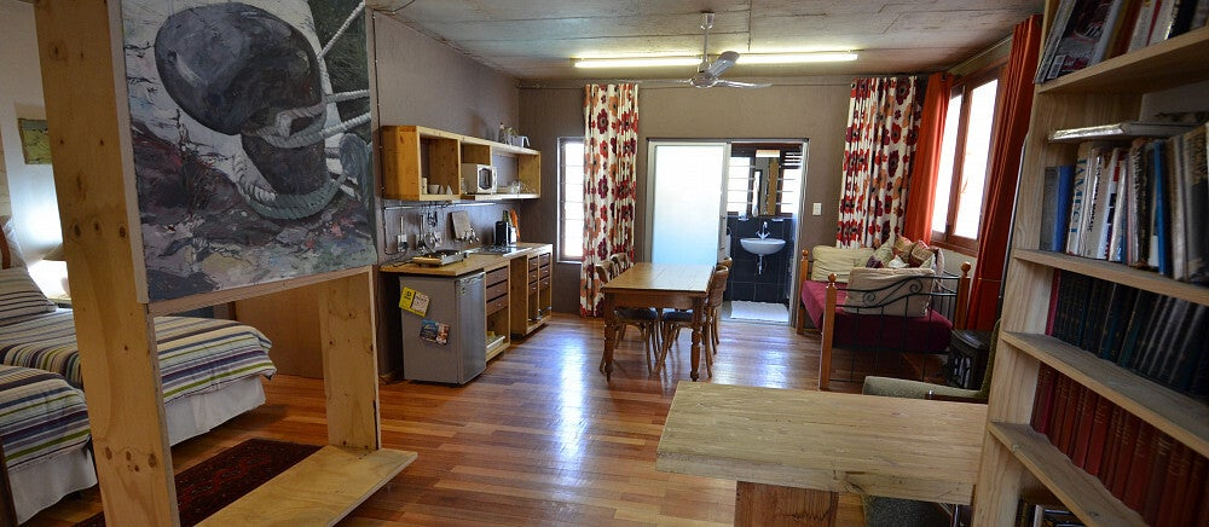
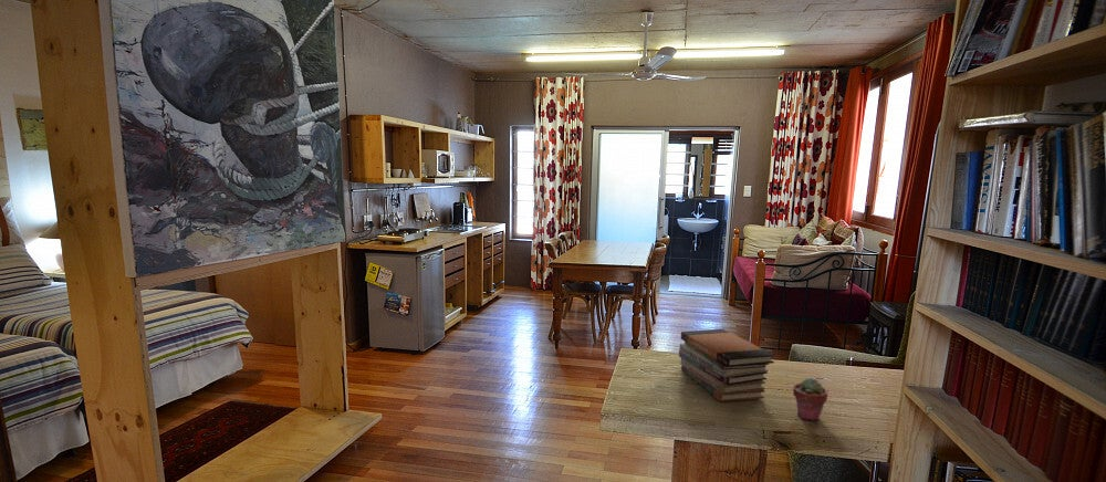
+ potted succulent [792,377,828,421]
+ book stack [678,328,775,402]
